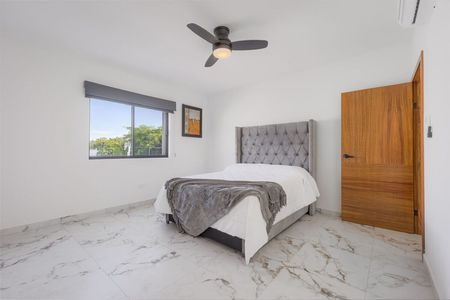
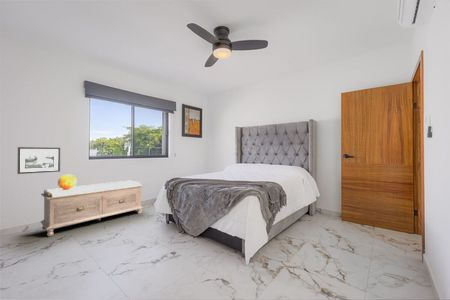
+ picture frame [16,146,61,175]
+ bench [40,180,144,237]
+ decorative sphere [57,173,78,190]
